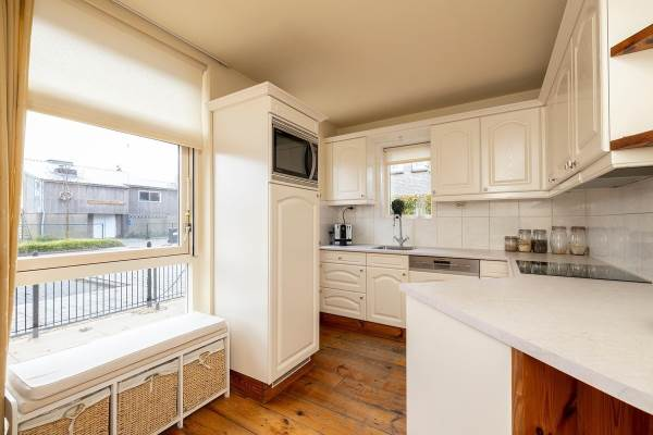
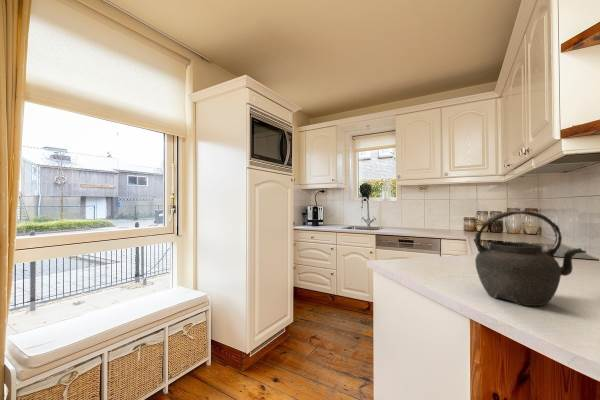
+ kettle [474,210,587,307]
